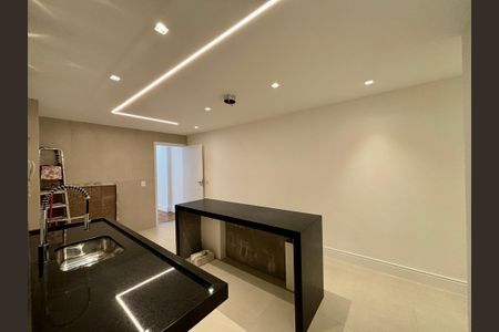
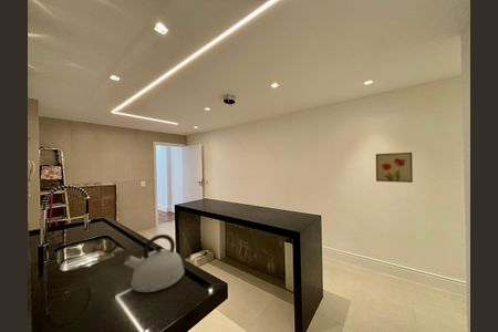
+ kettle [123,234,186,293]
+ wall art [375,152,414,184]
